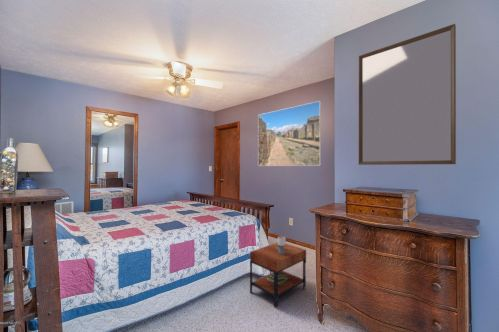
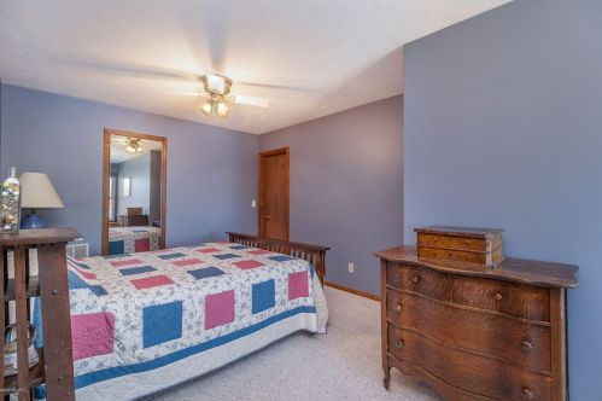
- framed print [257,100,322,167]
- side table [249,235,307,309]
- home mirror [358,23,457,166]
